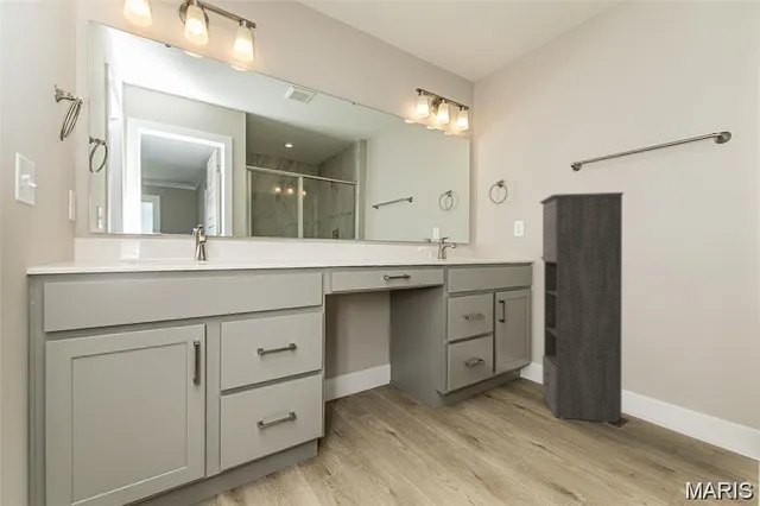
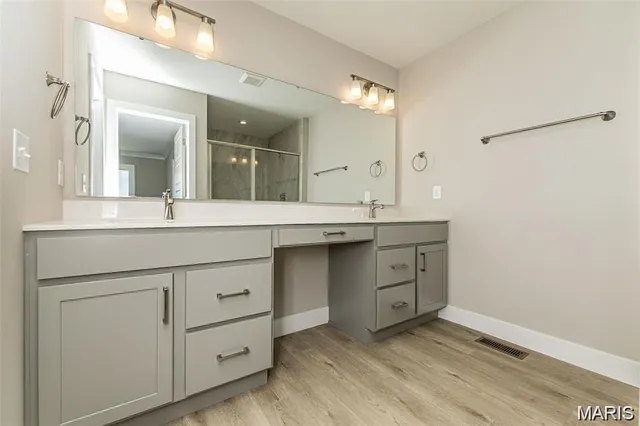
- storage cabinet [538,191,625,424]
